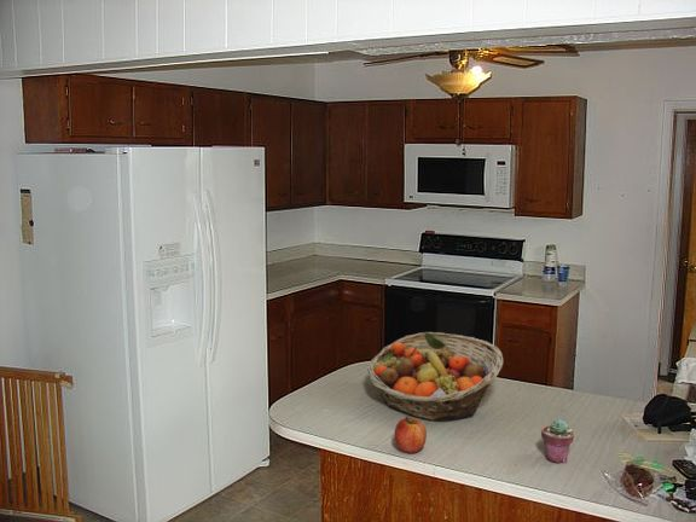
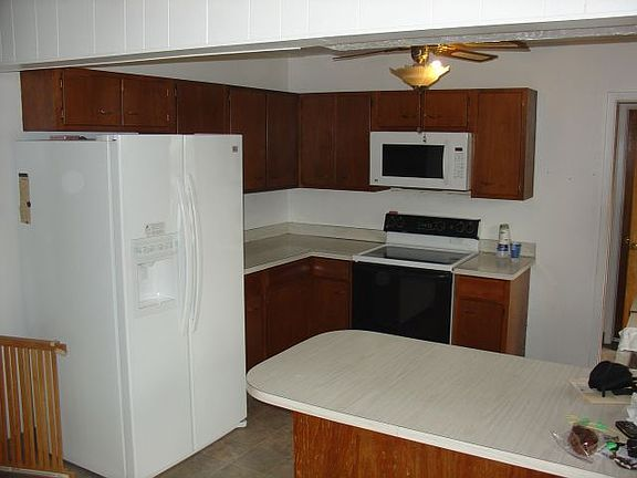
- fruit basket [366,331,504,422]
- potted succulent [540,418,575,464]
- apple [394,416,428,454]
